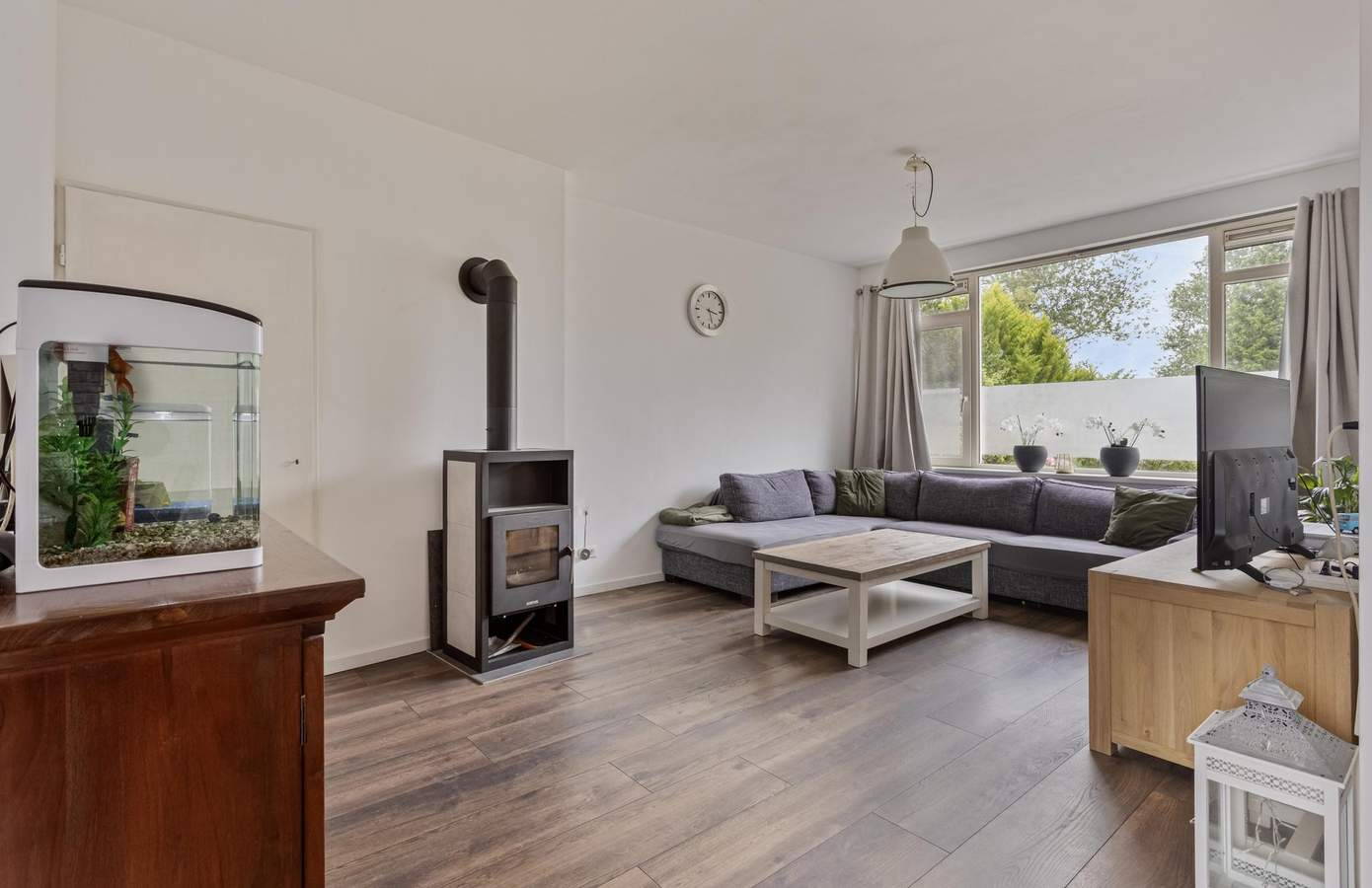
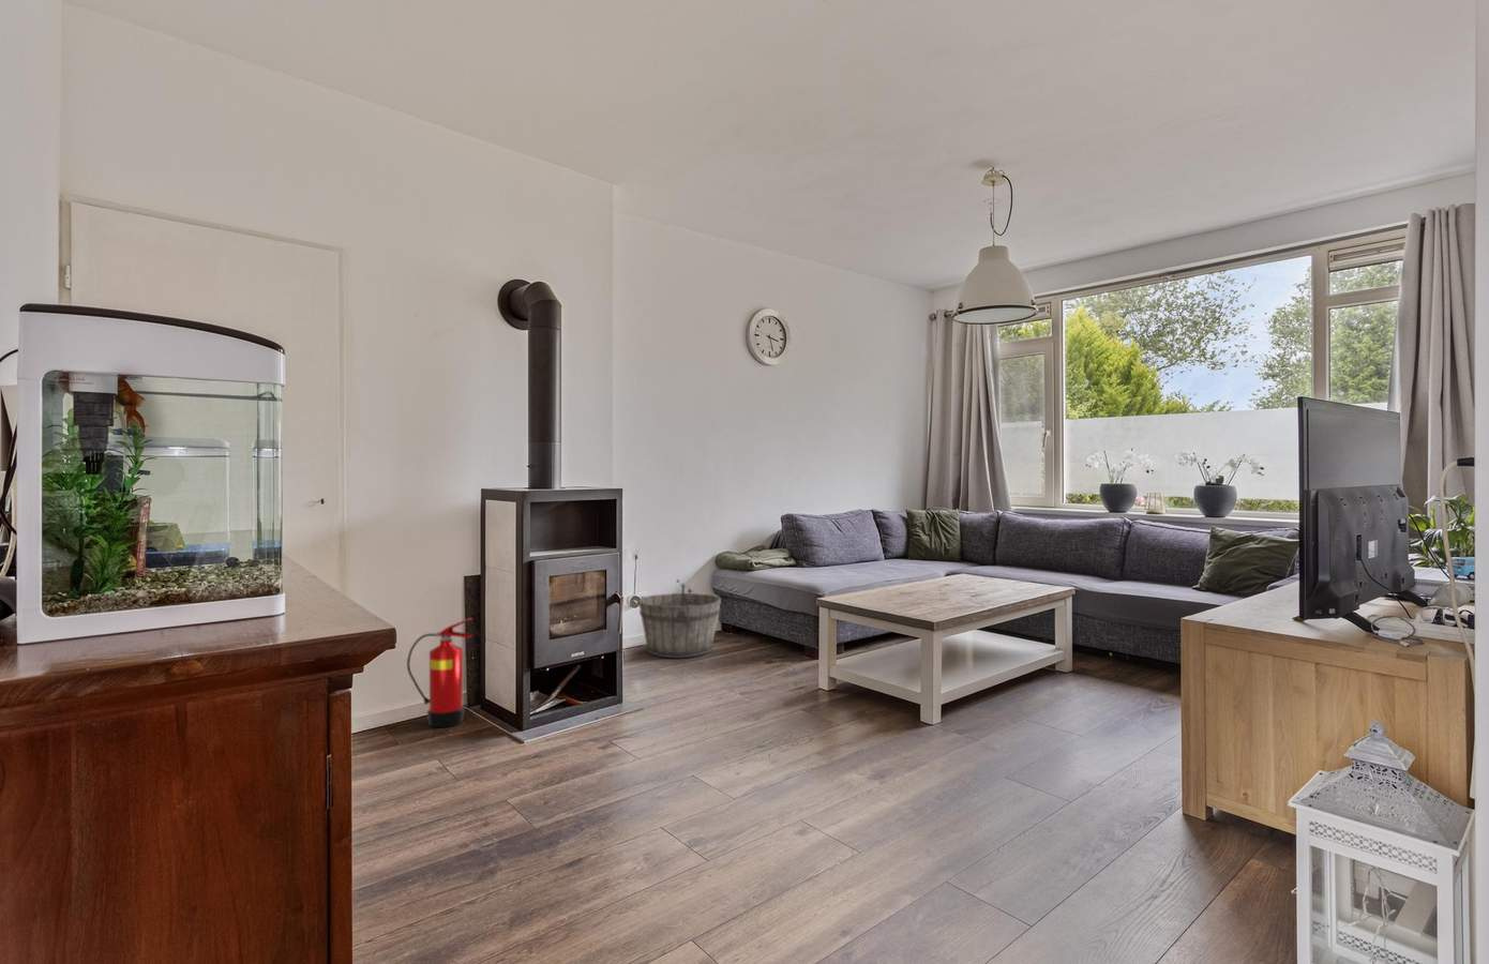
+ wooden bucket [637,579,722,659]
+ fire extinguisher [406,617,473,728]
